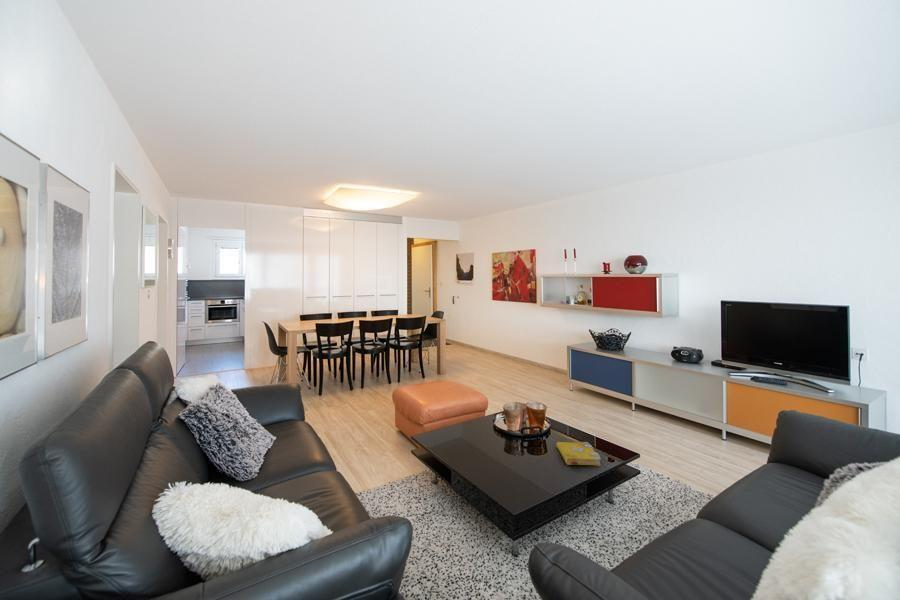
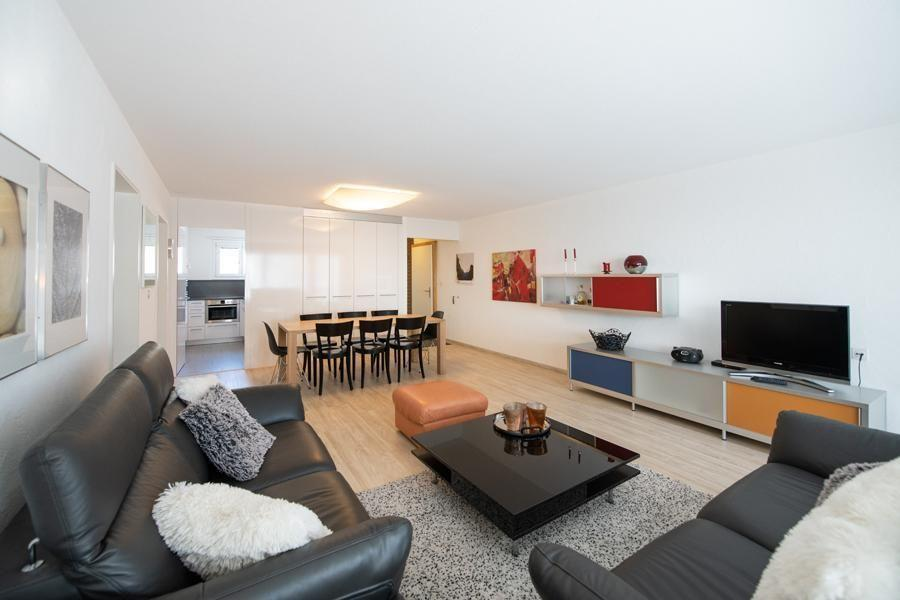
- spell book [555,441,602,467]
